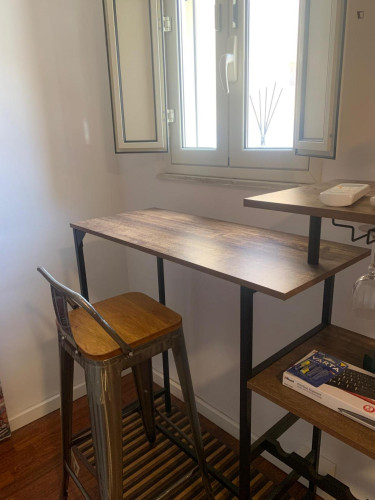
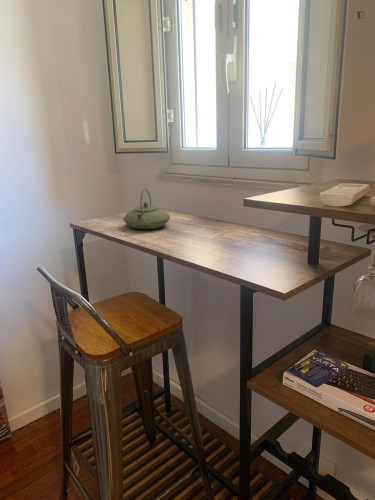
+ teapot [122,188,171,230]
